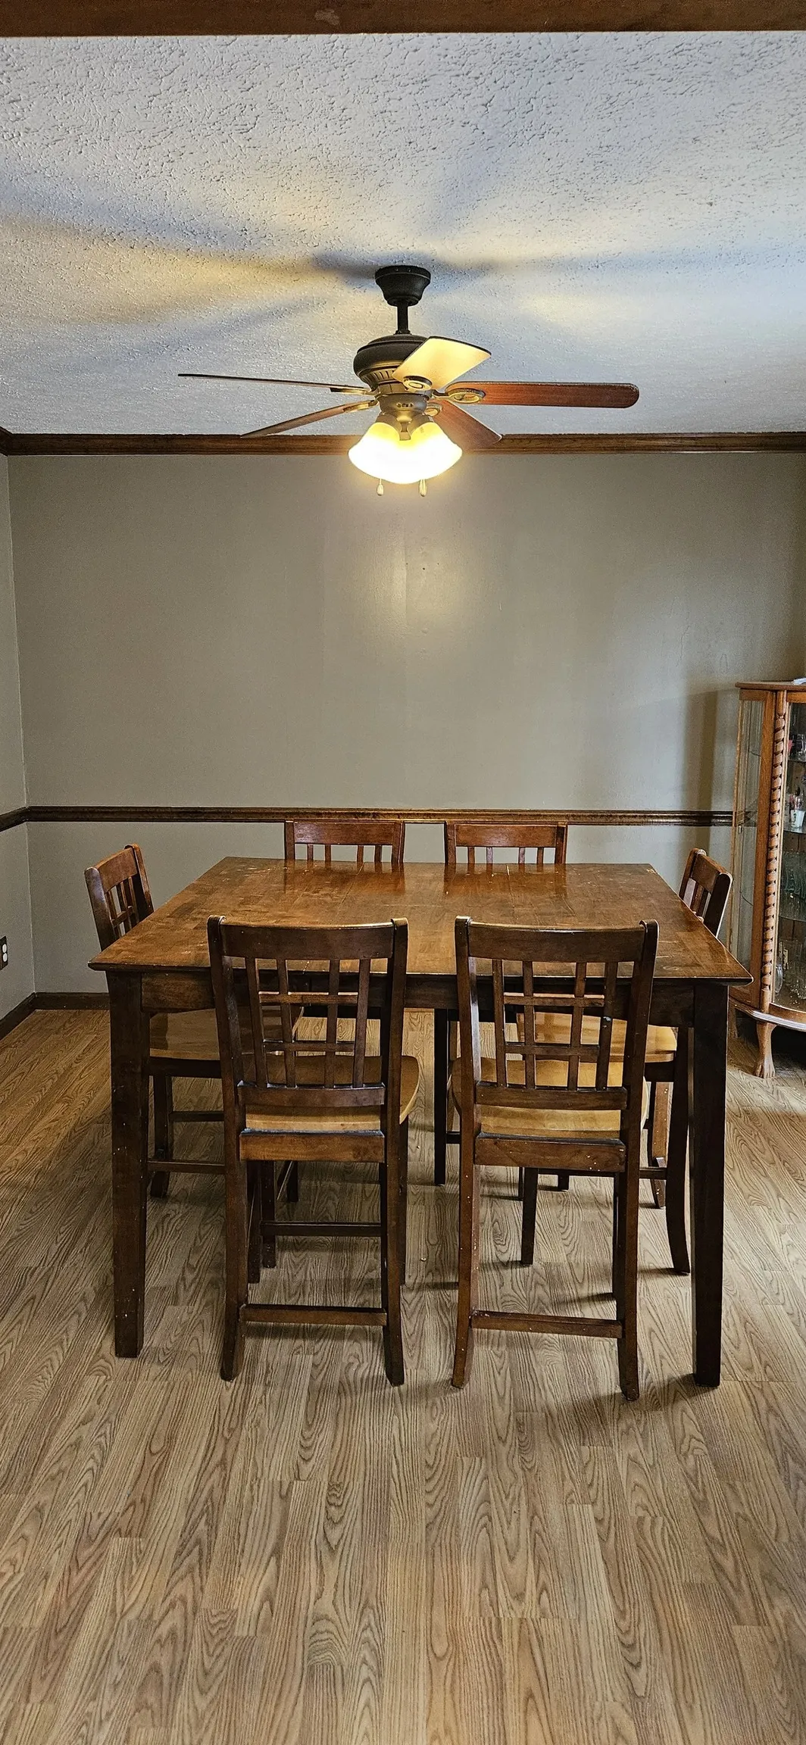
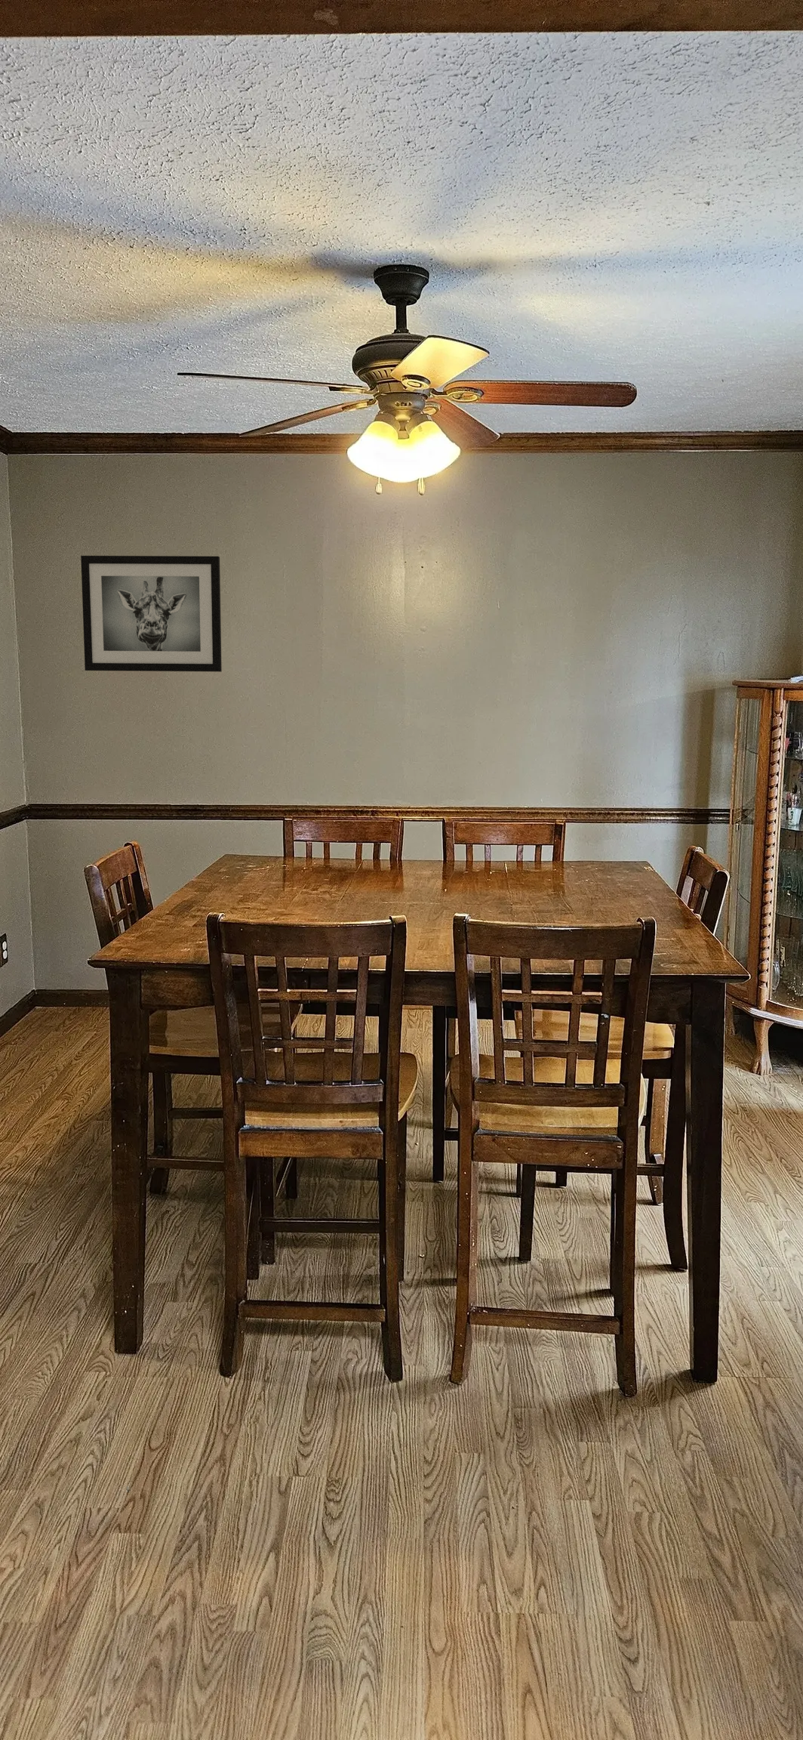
+ wall art [80,555,223,672]
